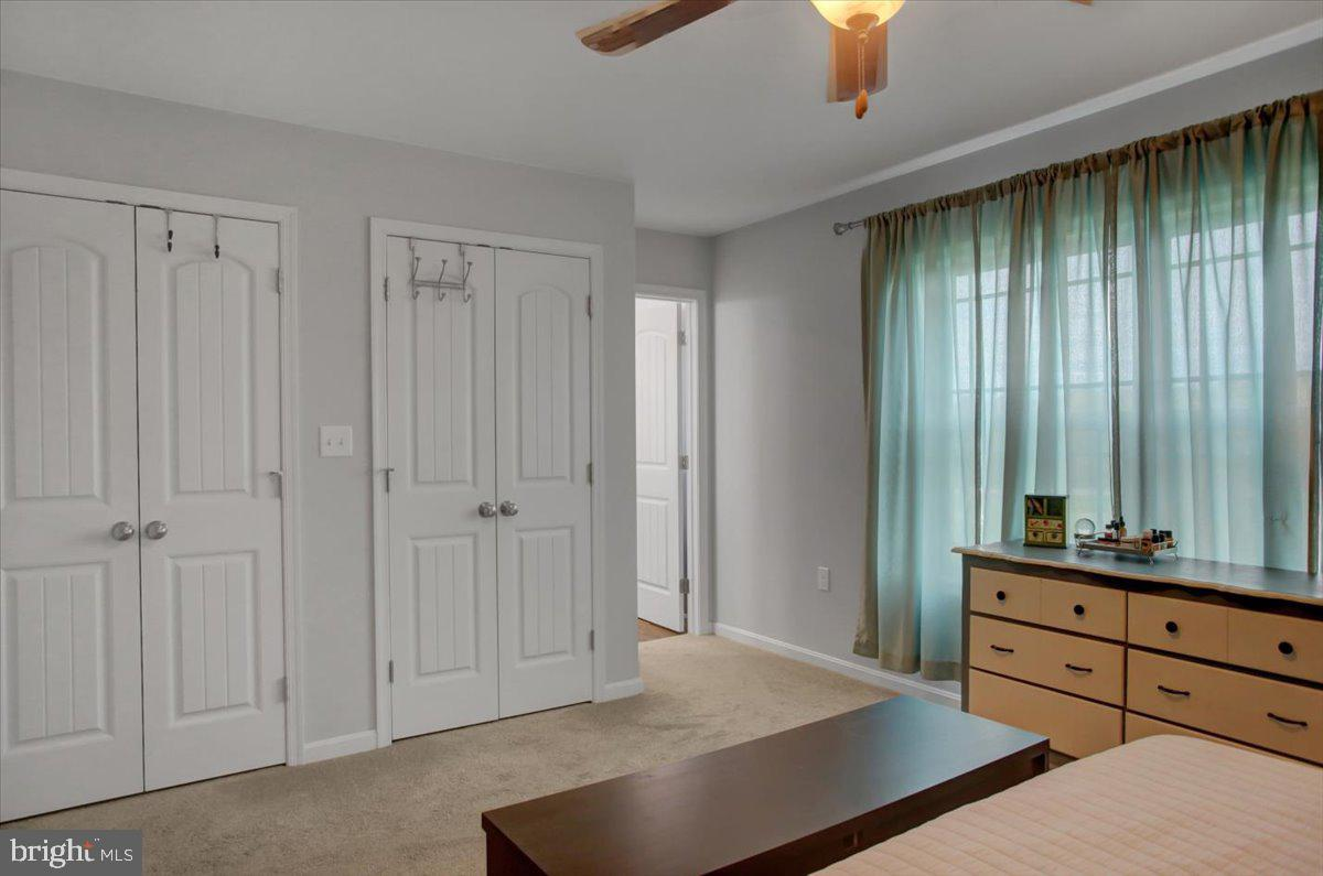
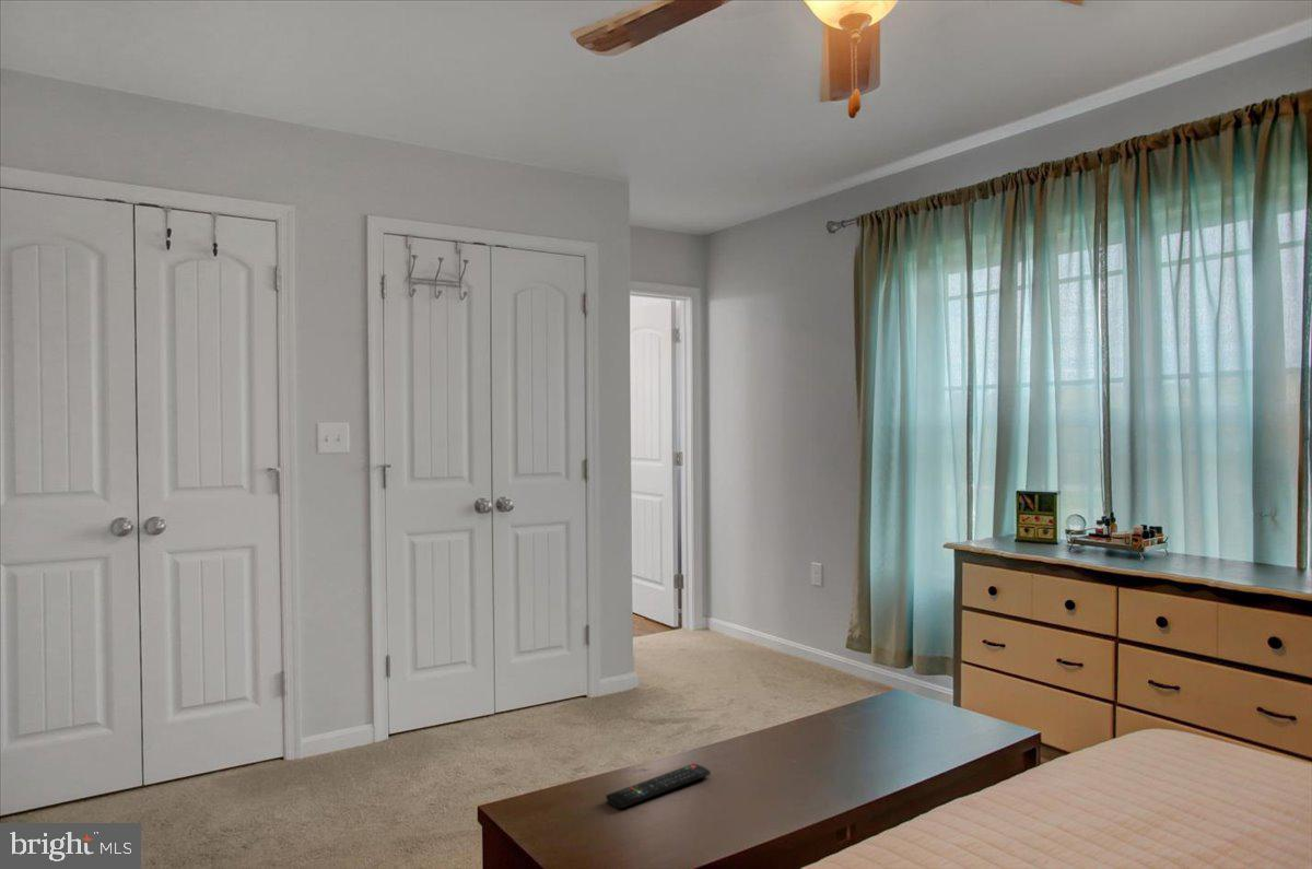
+ remote control [605,763,712,810]
